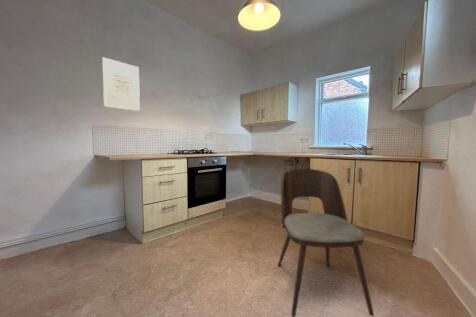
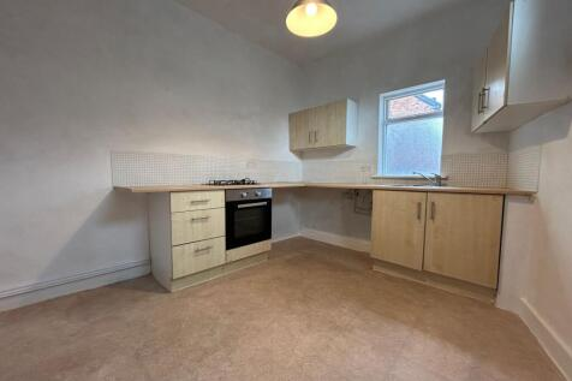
- wall art [101,56,141,112]
- dining chair [277,168,375,317]
